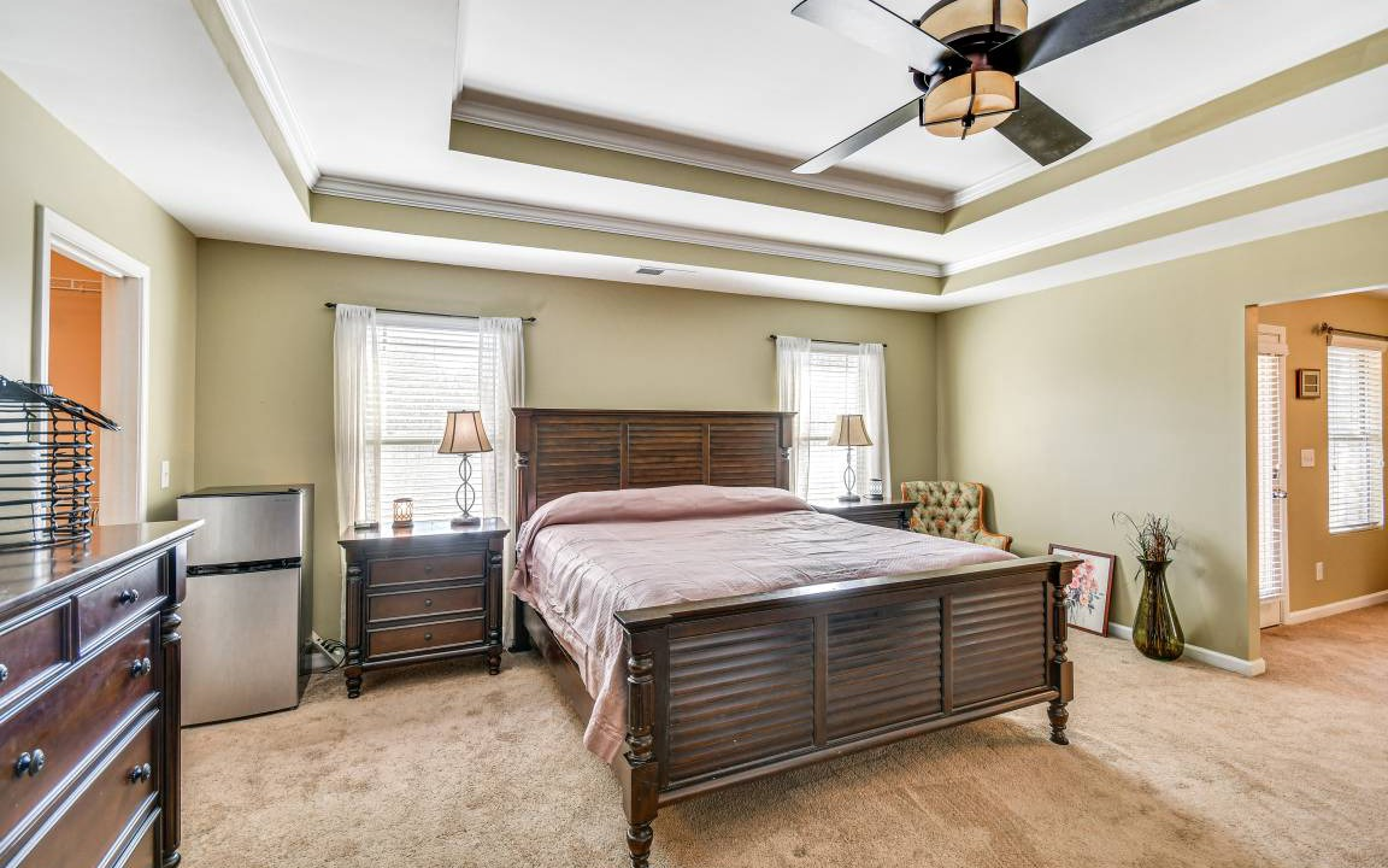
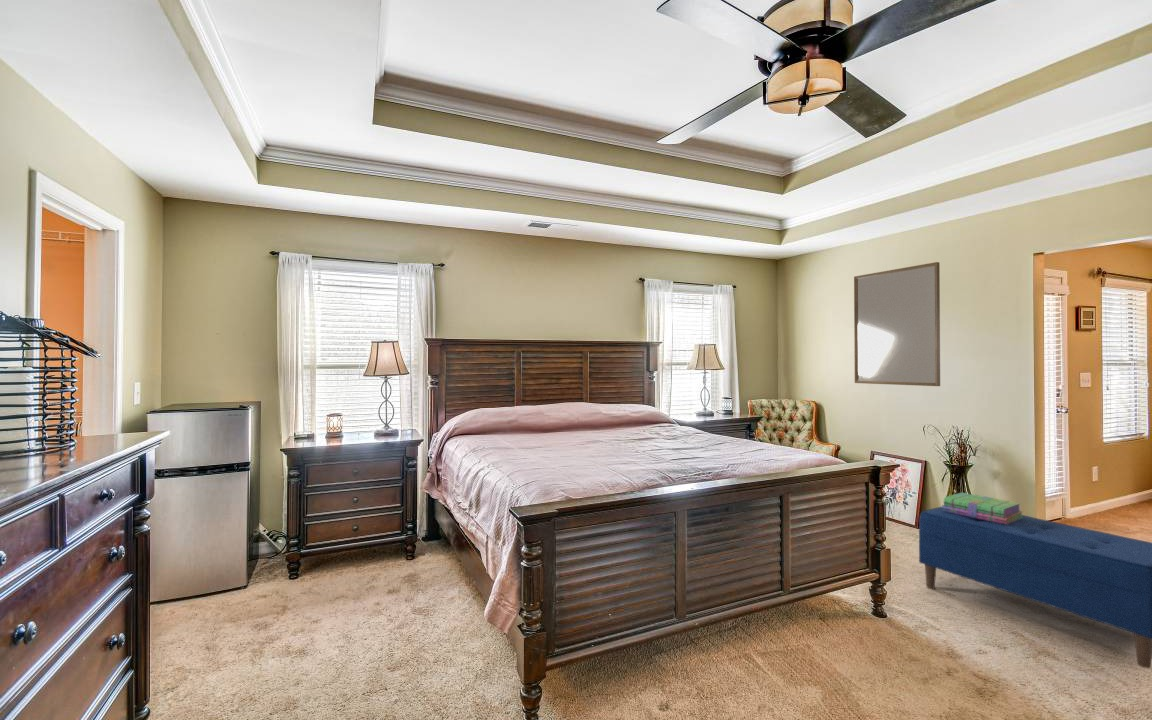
+ home mirror [853,261,941,387]
+ bench [918,506,1152,669]
+ stack of books [941,491,1024,525]
